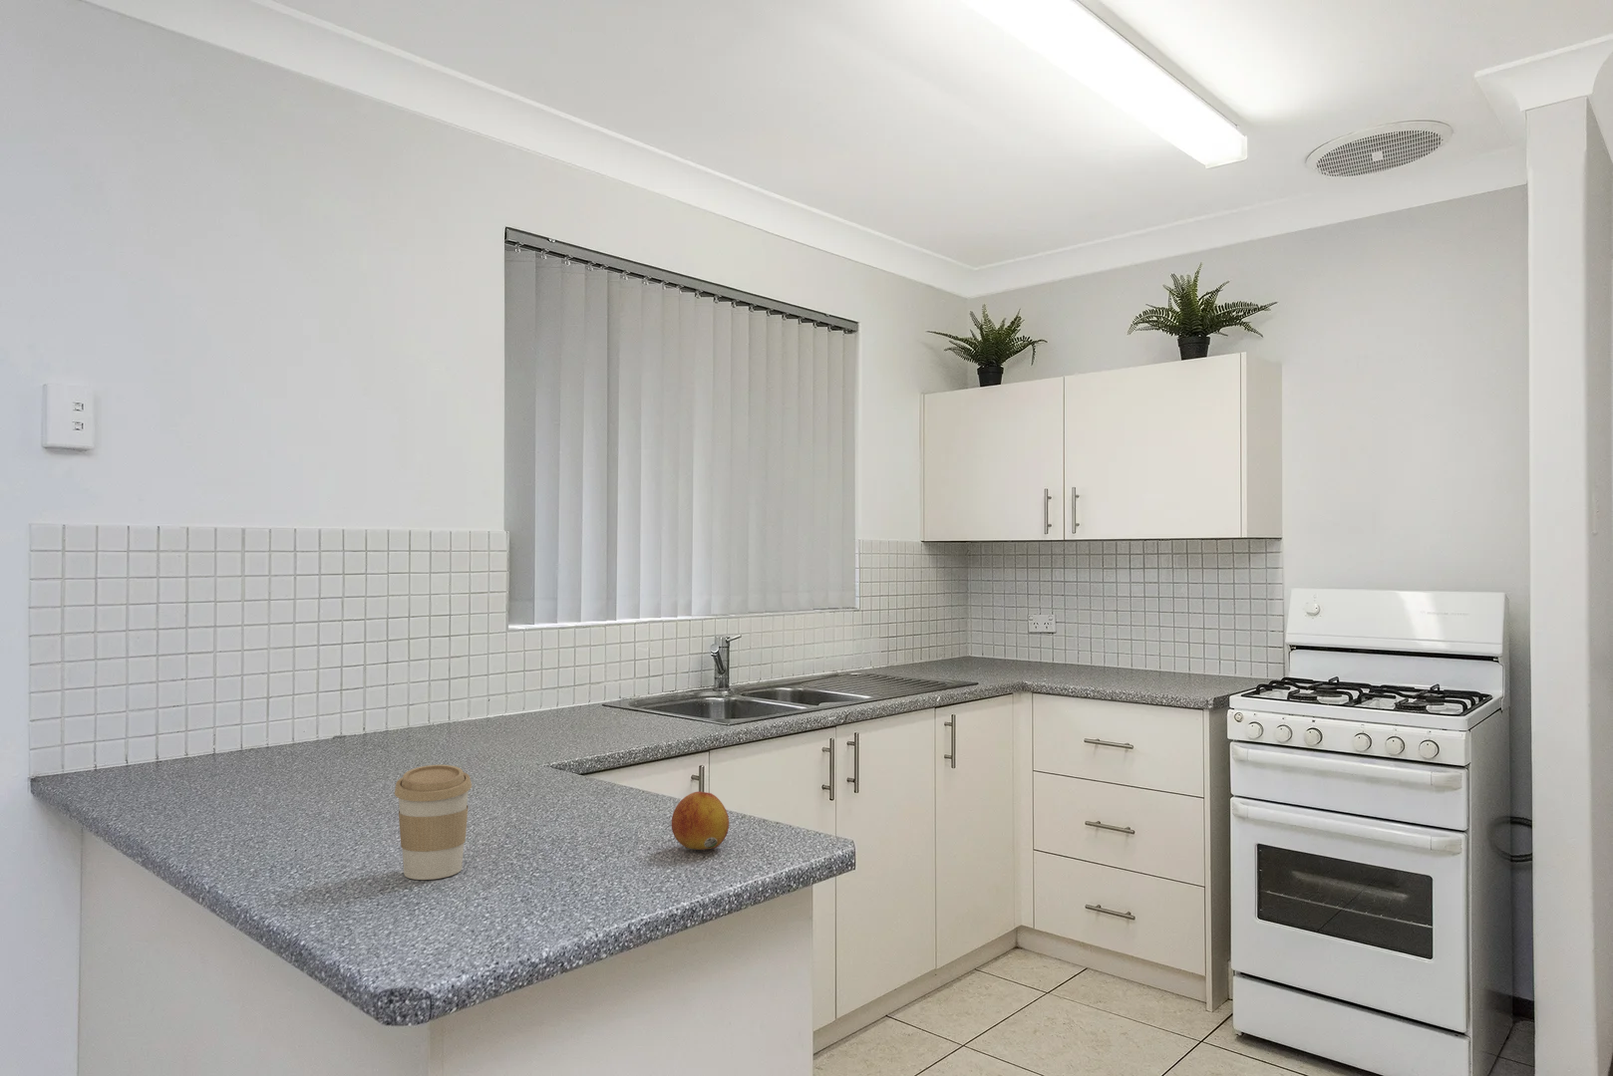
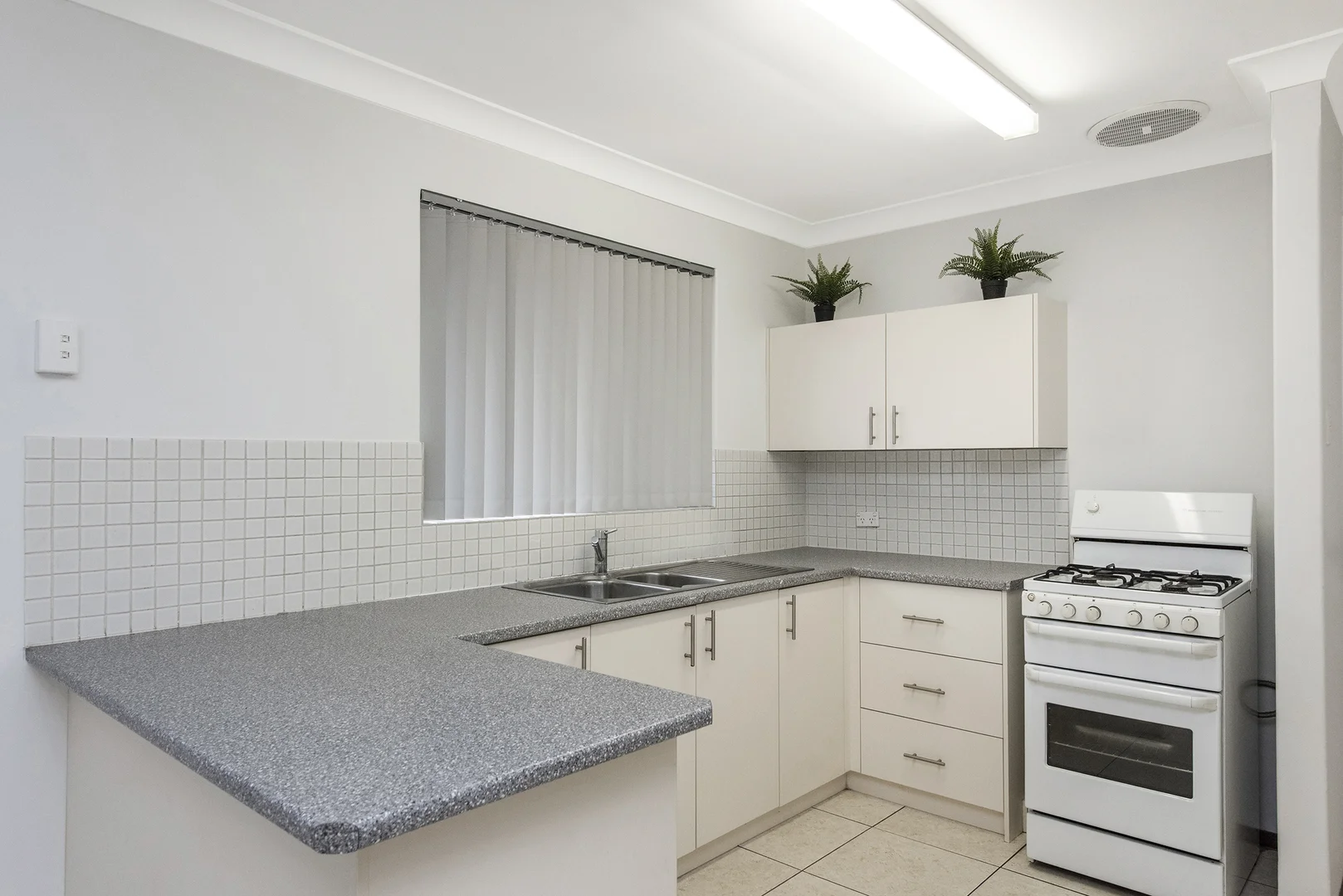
- coffee cup [394,764,472,880]
- fruit [671,791,730,851]
